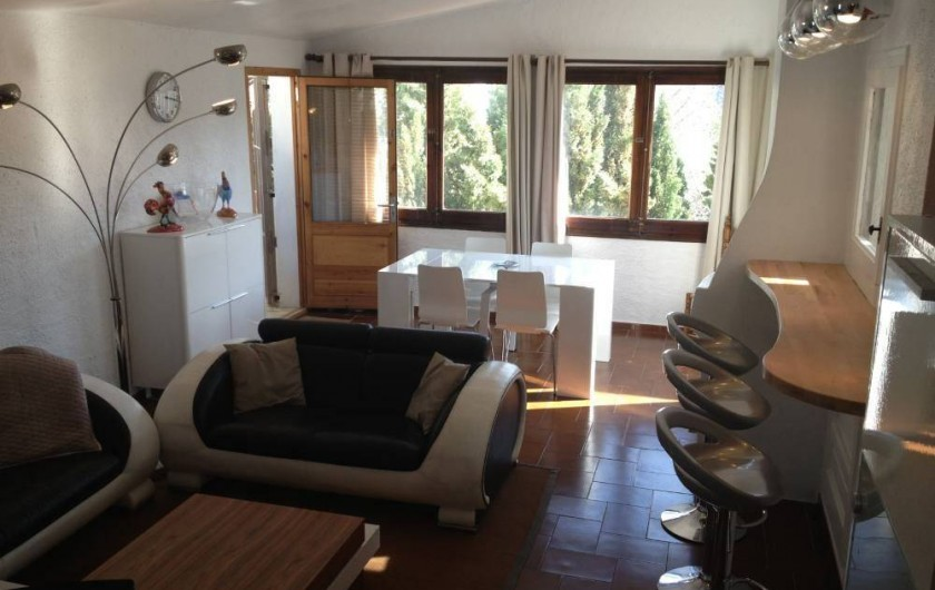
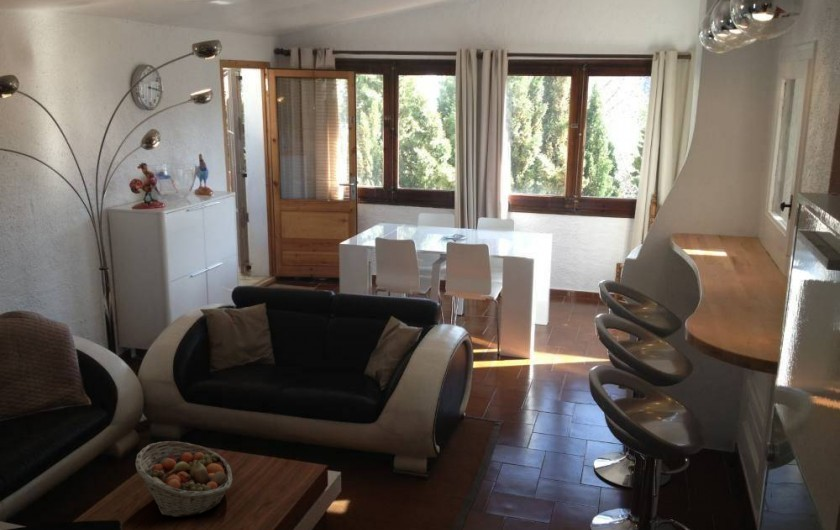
+ fruit basket [135,440,233,518]
